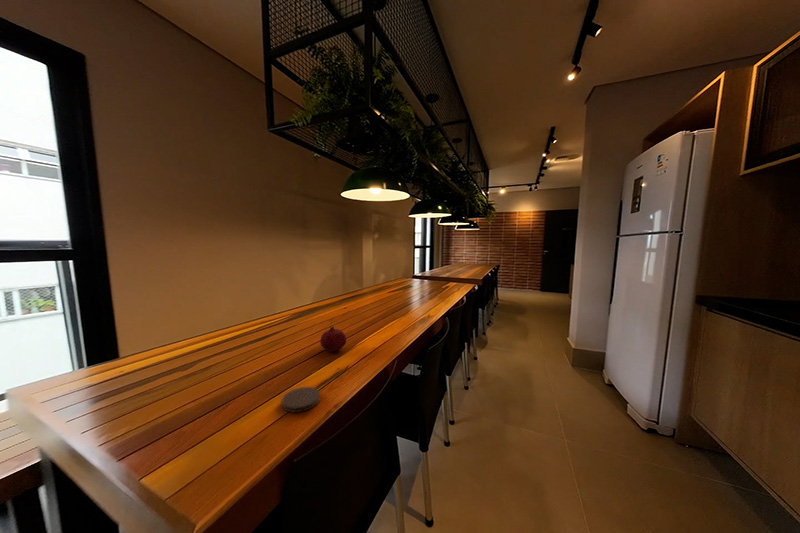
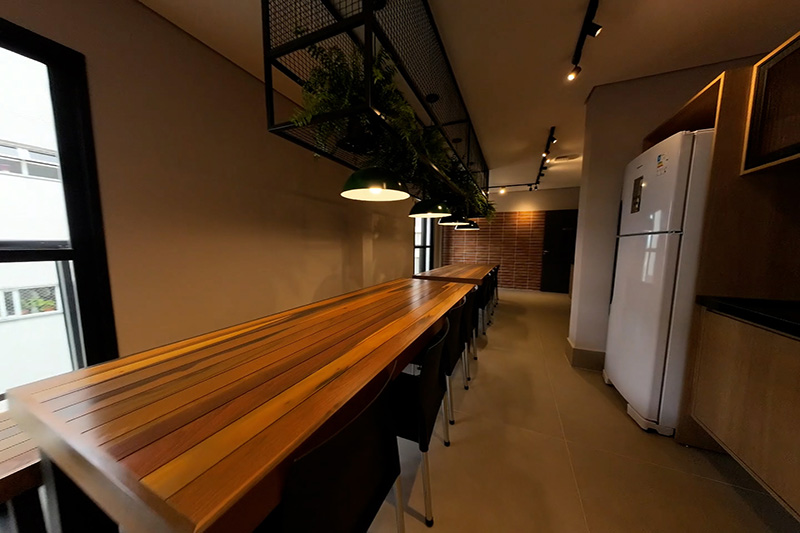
- fruit [319,325,347,353]
- coaster [281,386,321,414]
